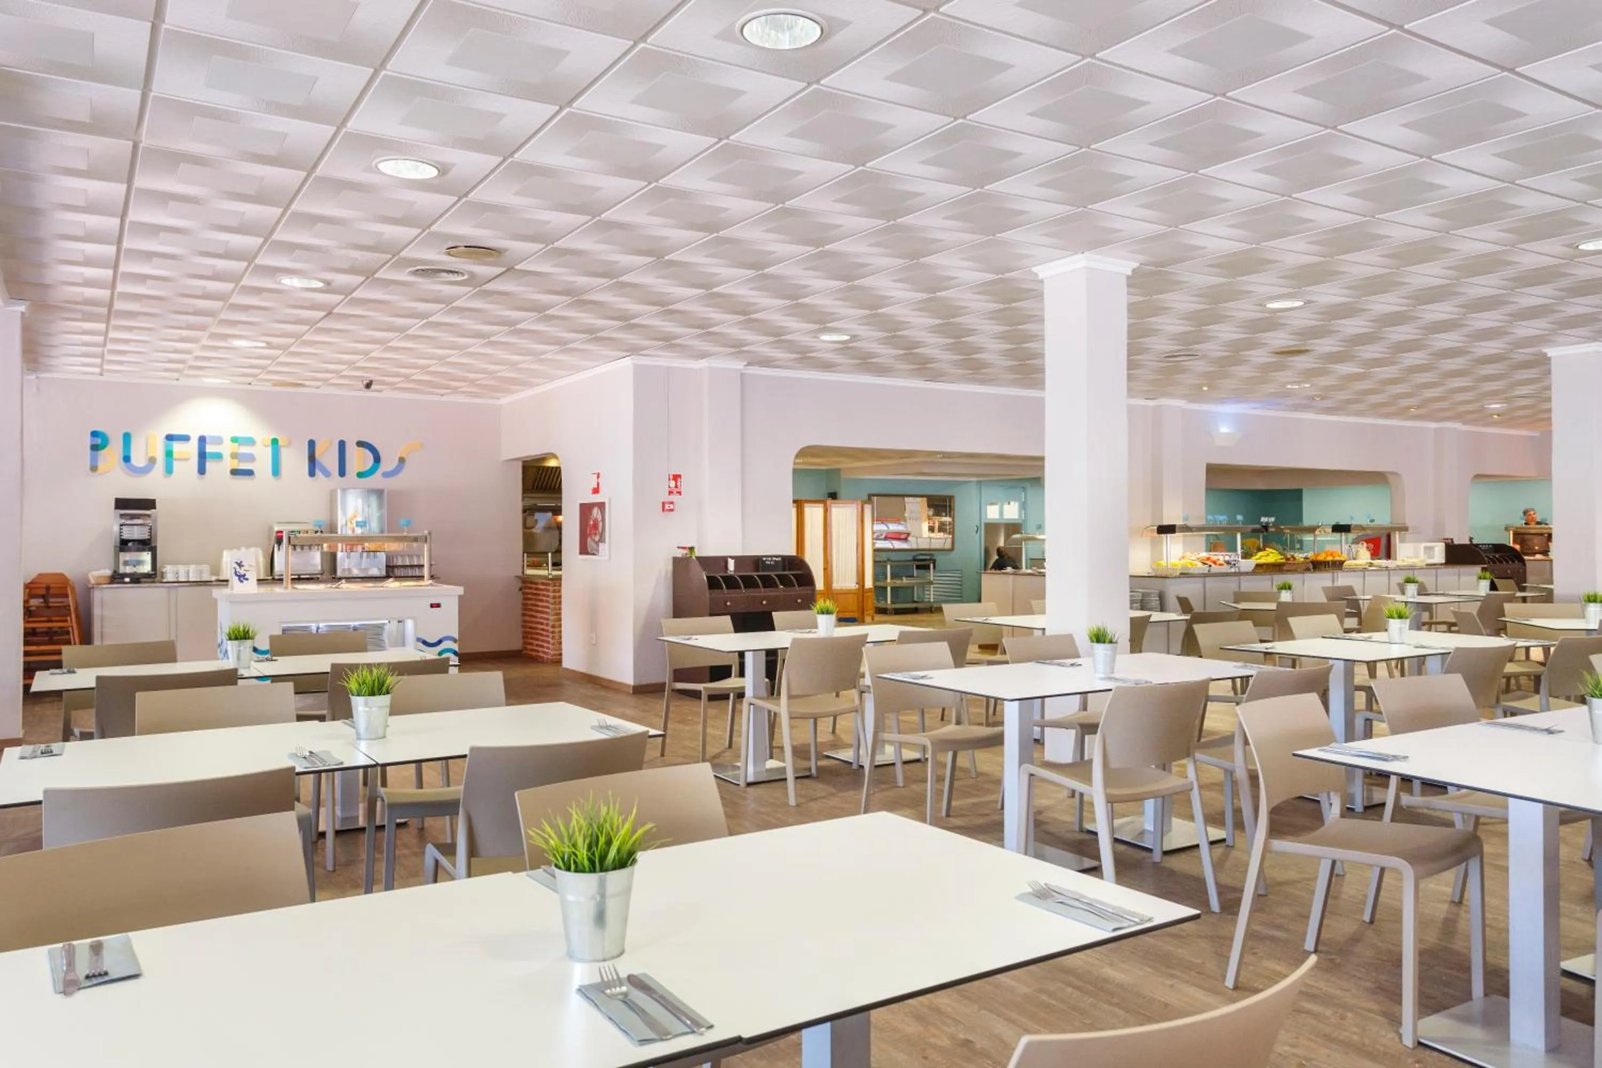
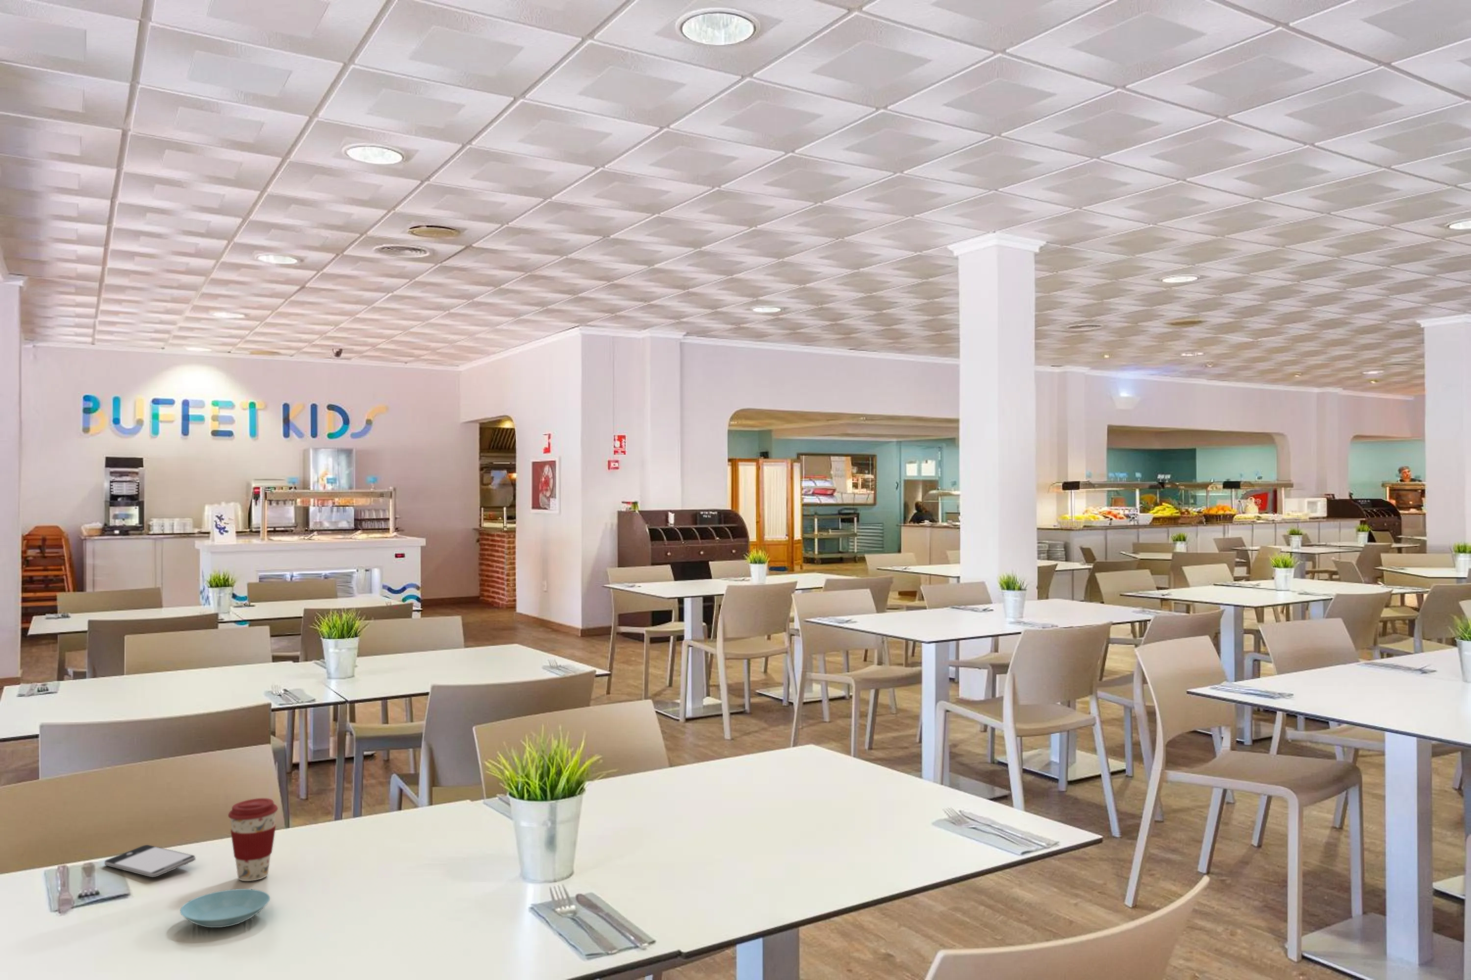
+ coffee cup [228,797,278,882]
+ saucer [179,888,270,929]
+ smartphone [104,844,196,877]
